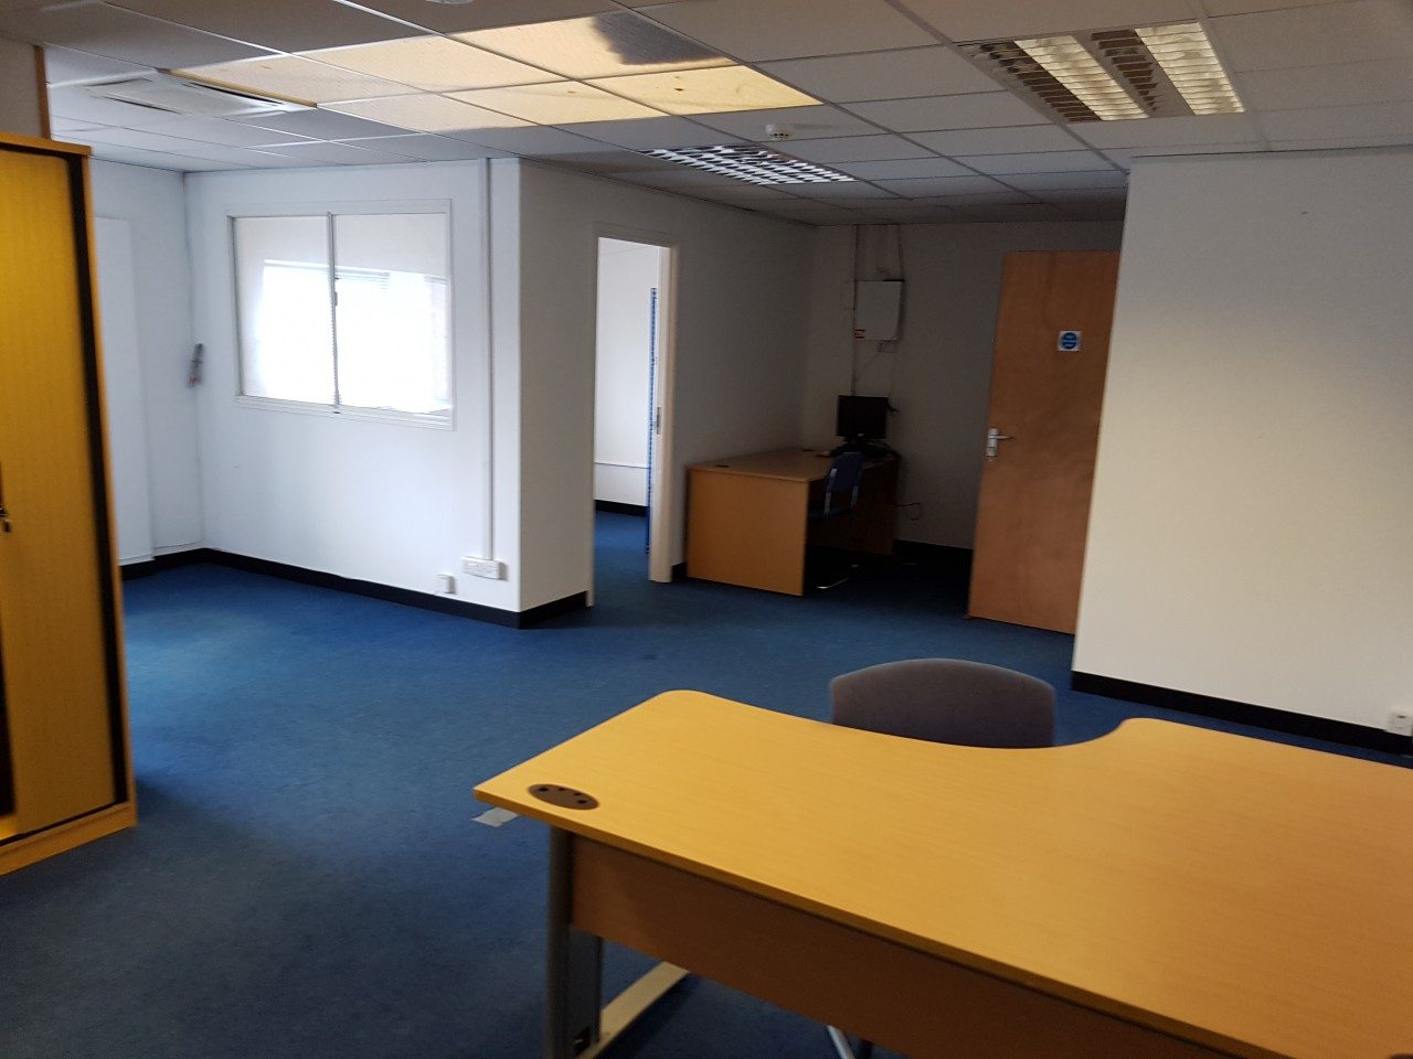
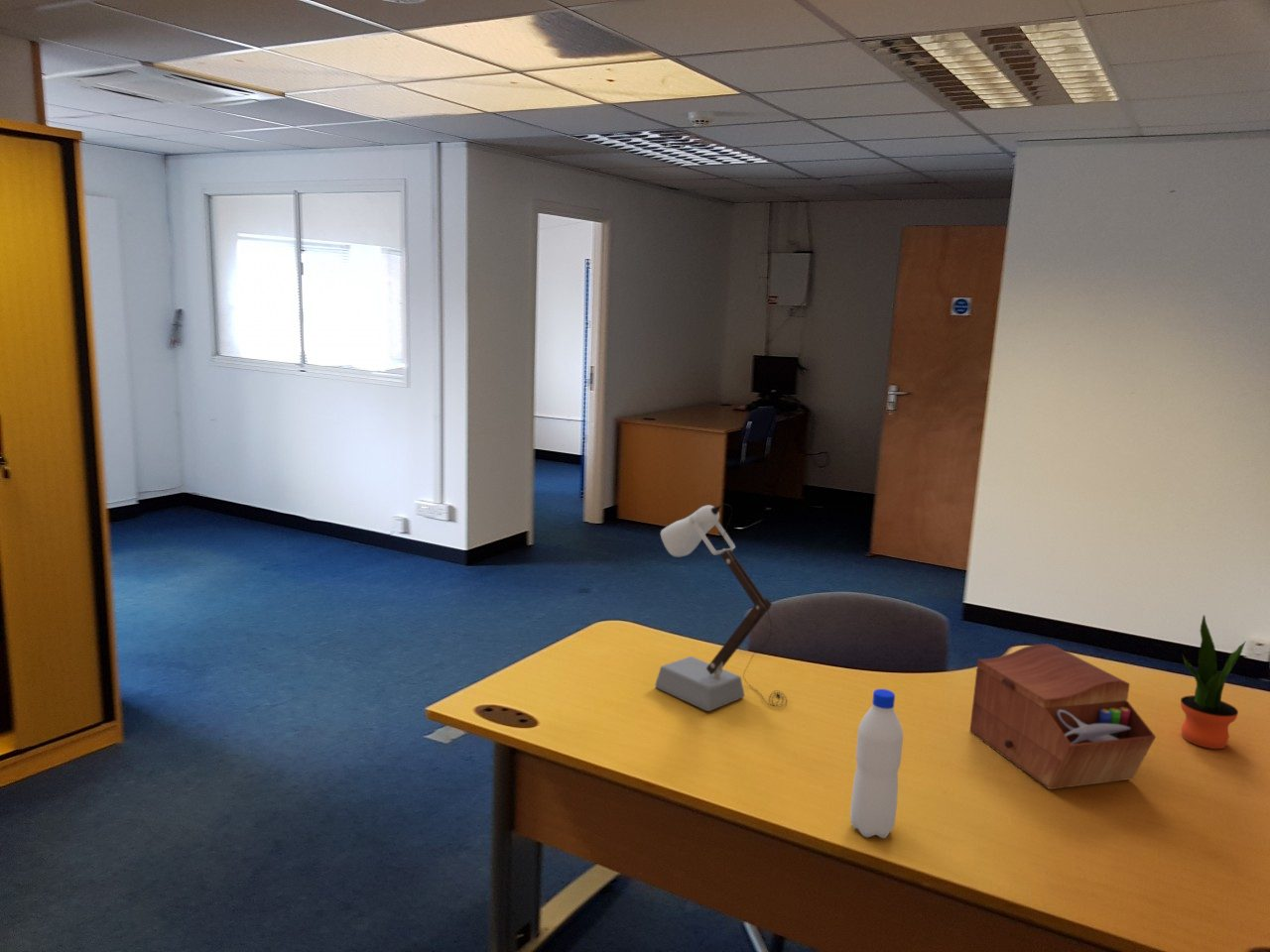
+ sewing box [968,643,1157,790]
+ potted plant [1180,614,1247,750]
+ water bottle [849,688,904,840]
+ desk lamp [654,503,788,712]
